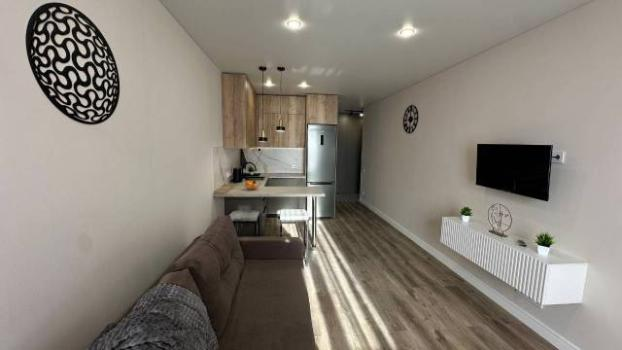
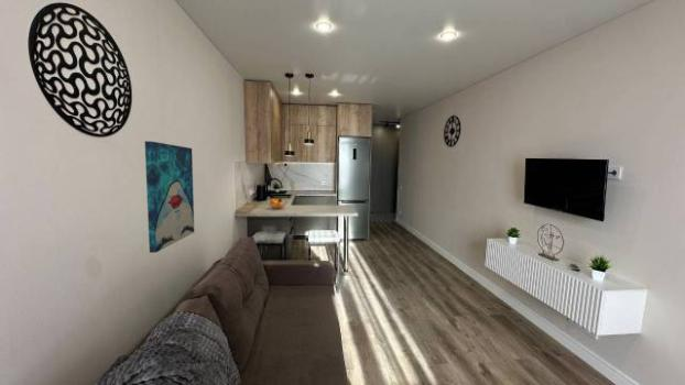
+ wall art [144,140,195,254]
